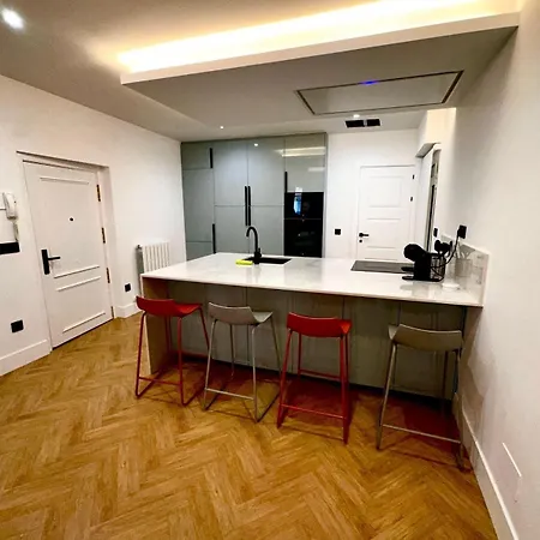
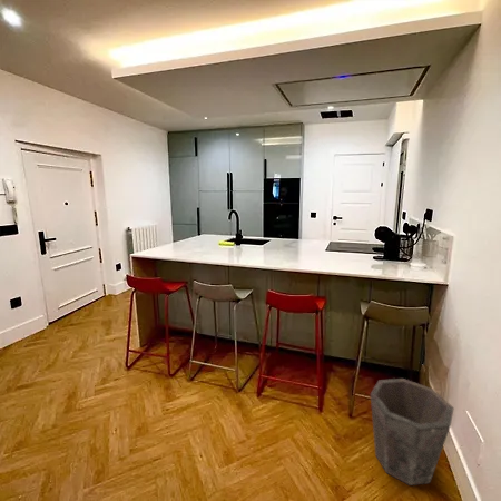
+ waste bin [370,377,455,487]
